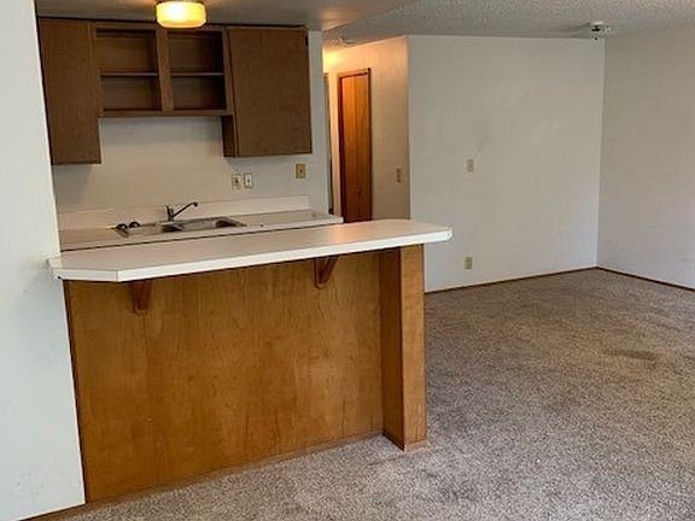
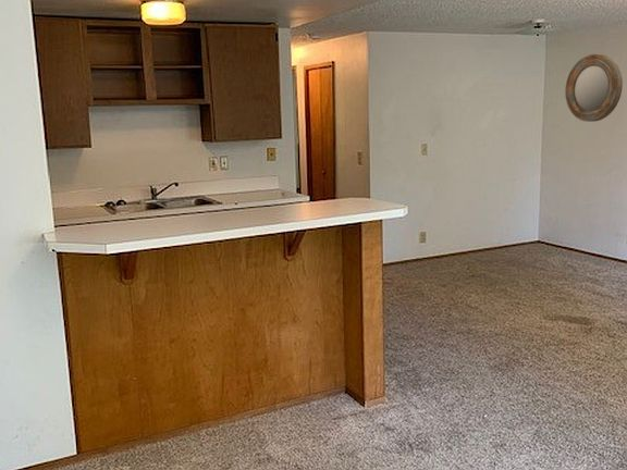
+ home mirror [564,53,624,123]
